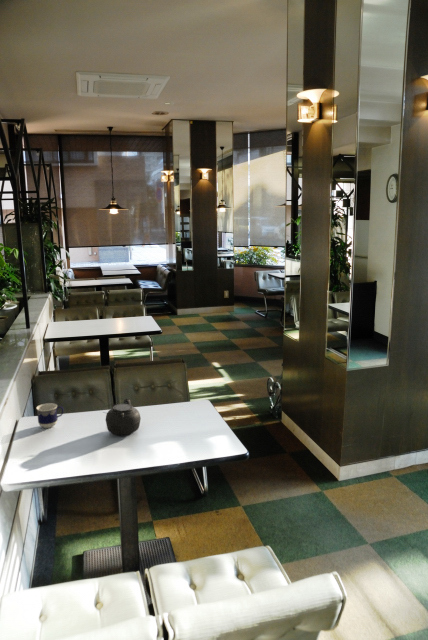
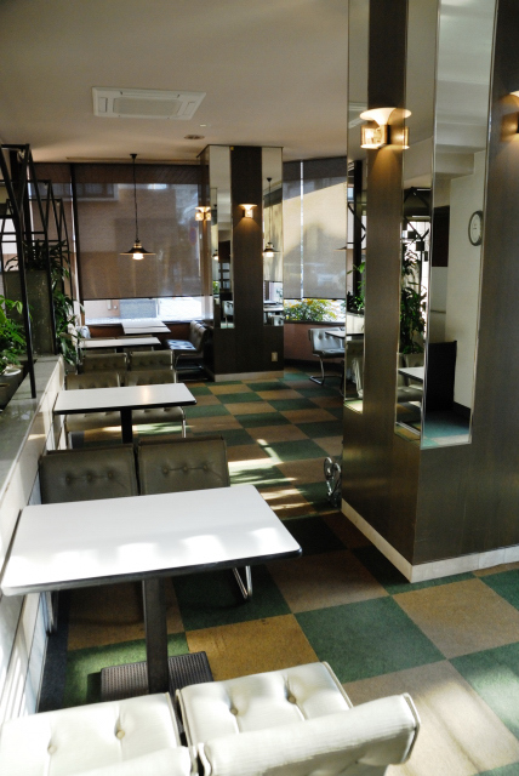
- cup [35,402,65,429]
- teapot [102,397,142,437]
